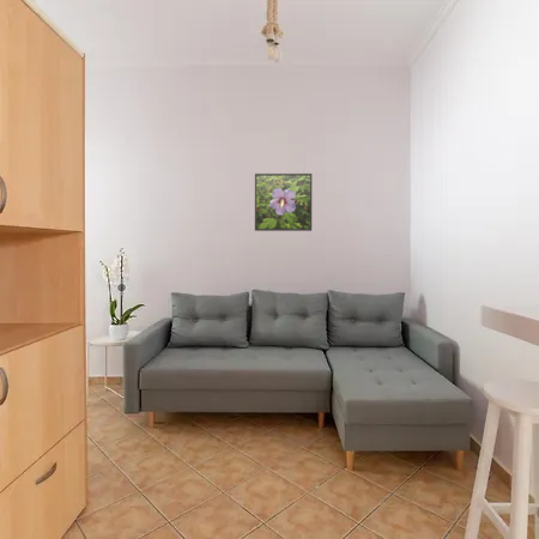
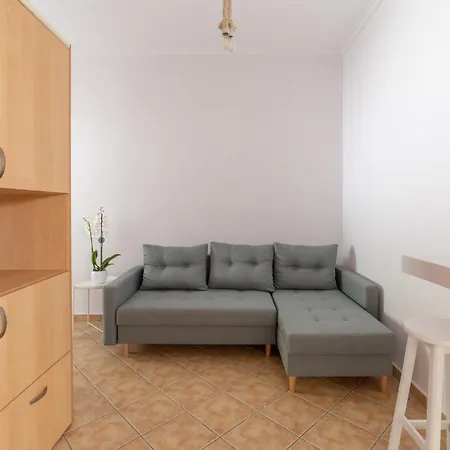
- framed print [254,172,313,232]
